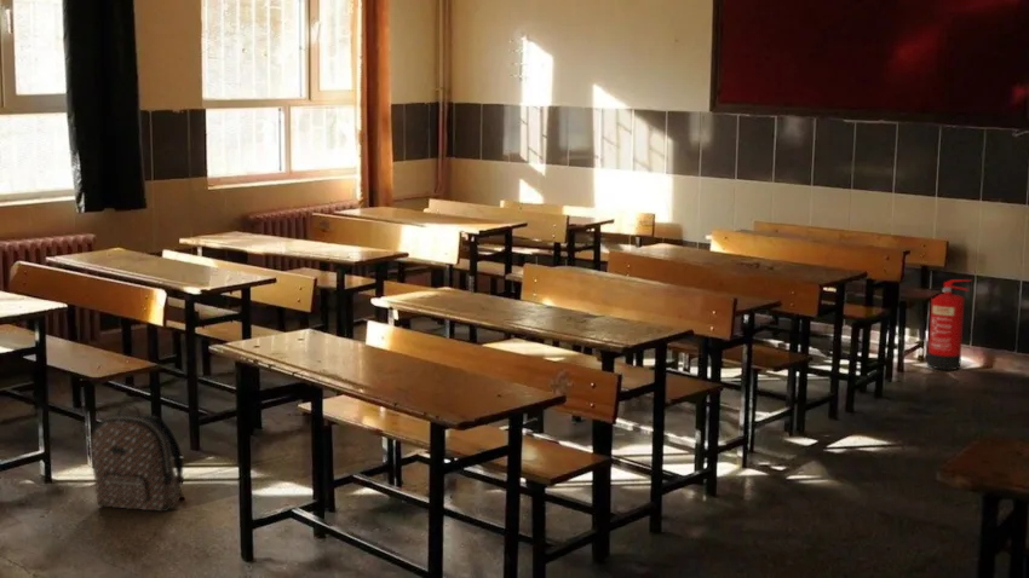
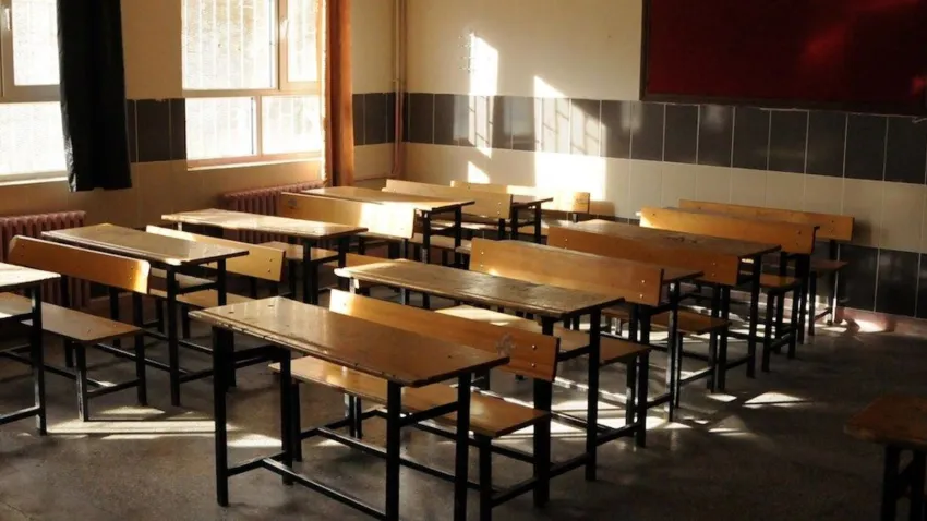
- backpack [90,403,186,513]
- fire extinguisher [919,278,971,371]
